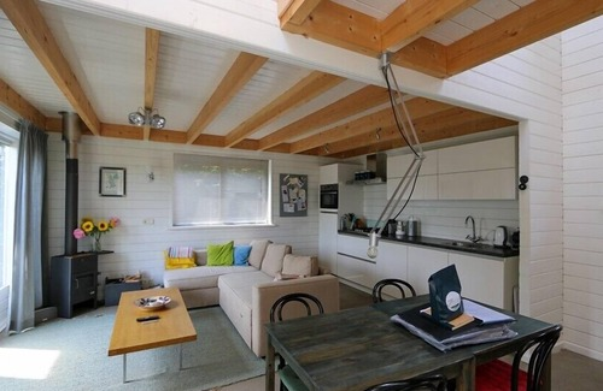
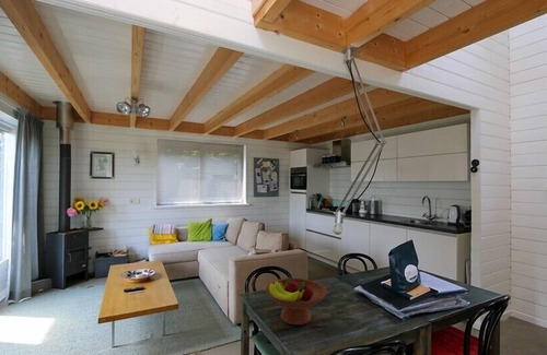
+ fruit bowl [265,277,328,327]
